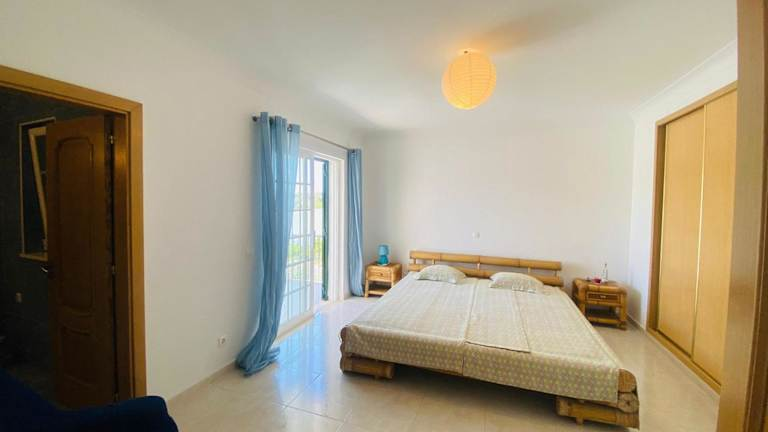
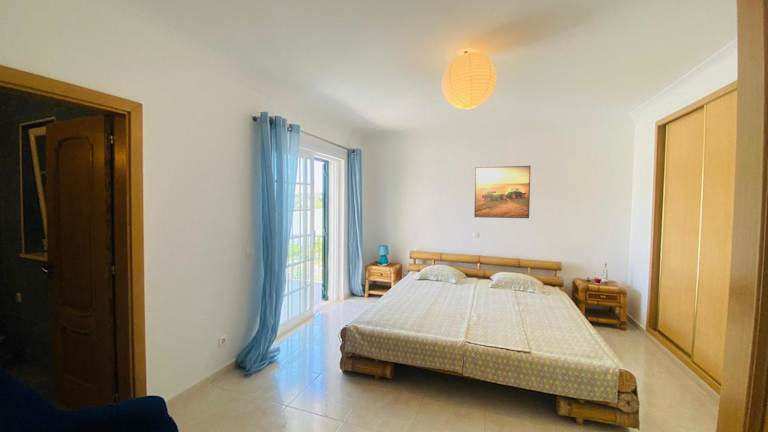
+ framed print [473,165,531,219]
